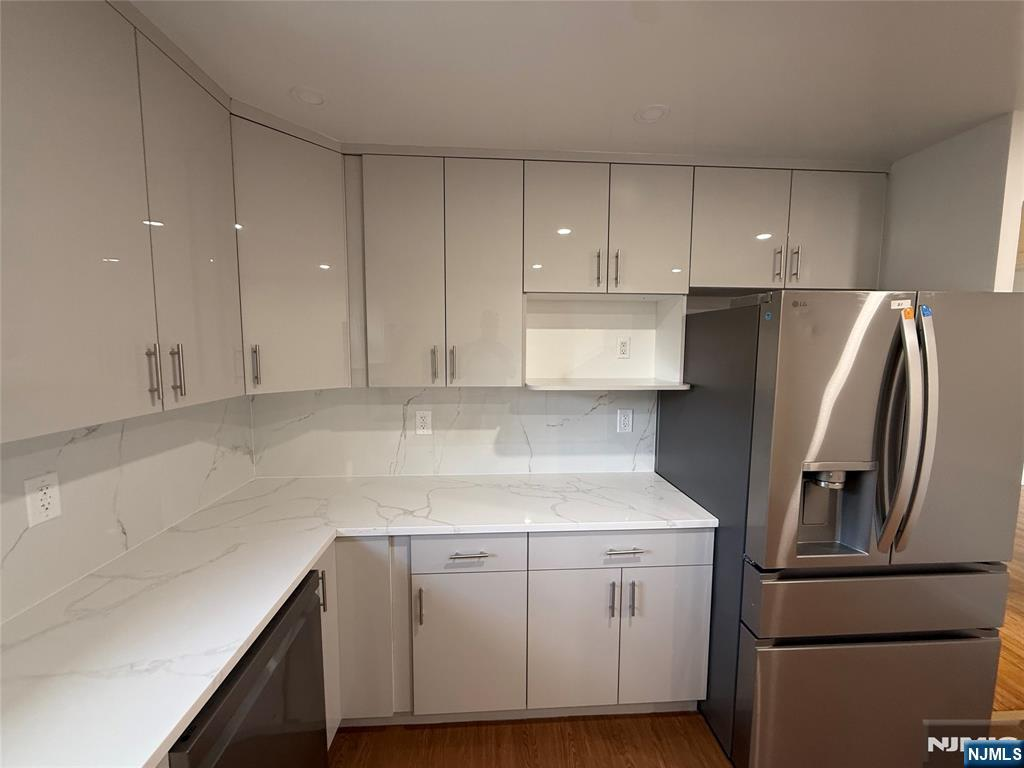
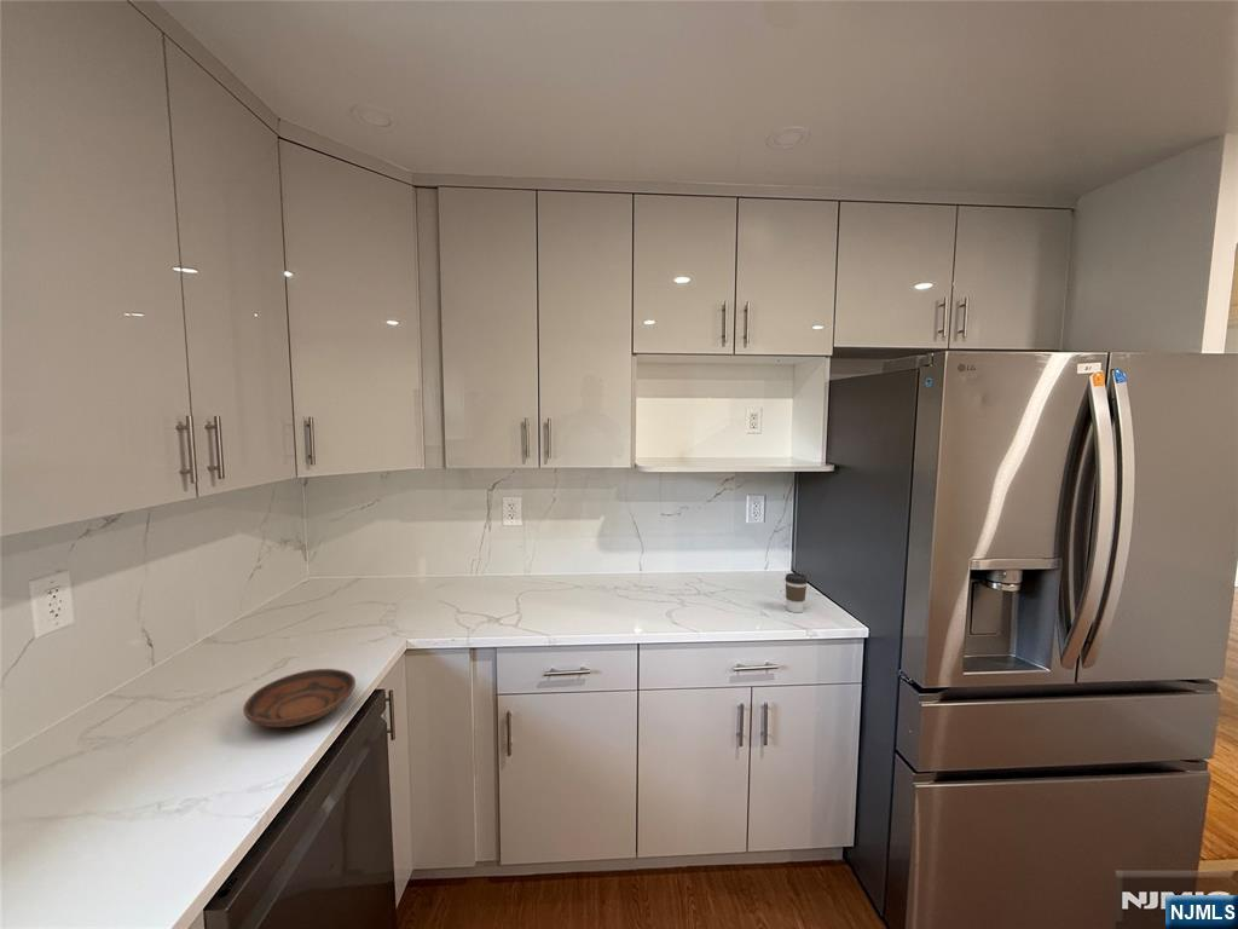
+ coffee cup [783,572,809,613]
+ bowl [242,668,357,728]
